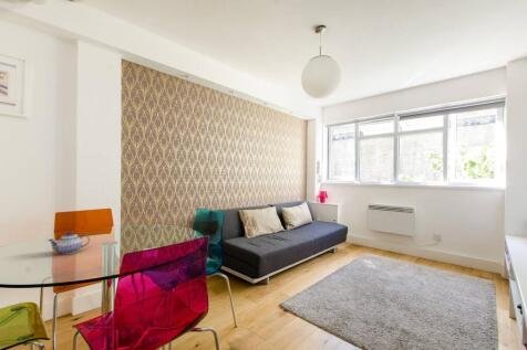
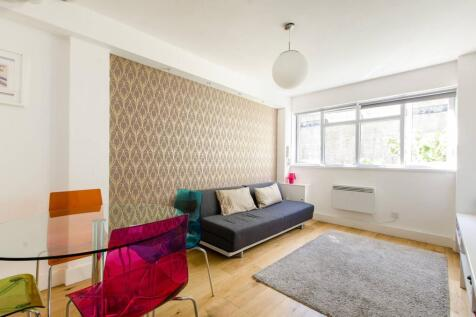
- teapot [46,231,91,255]
